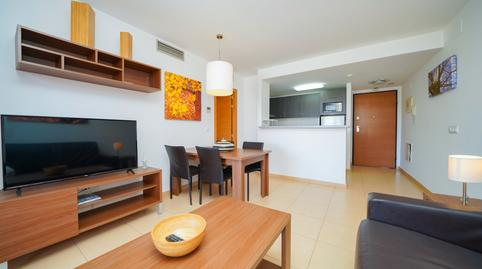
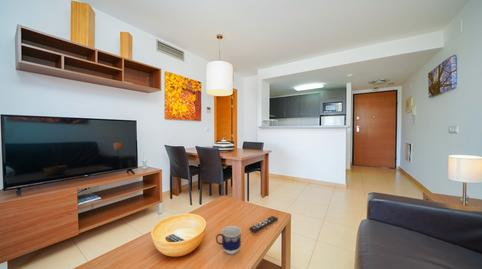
+ cup [215,225,242,255]
+ remote control [248,215,279,233]
